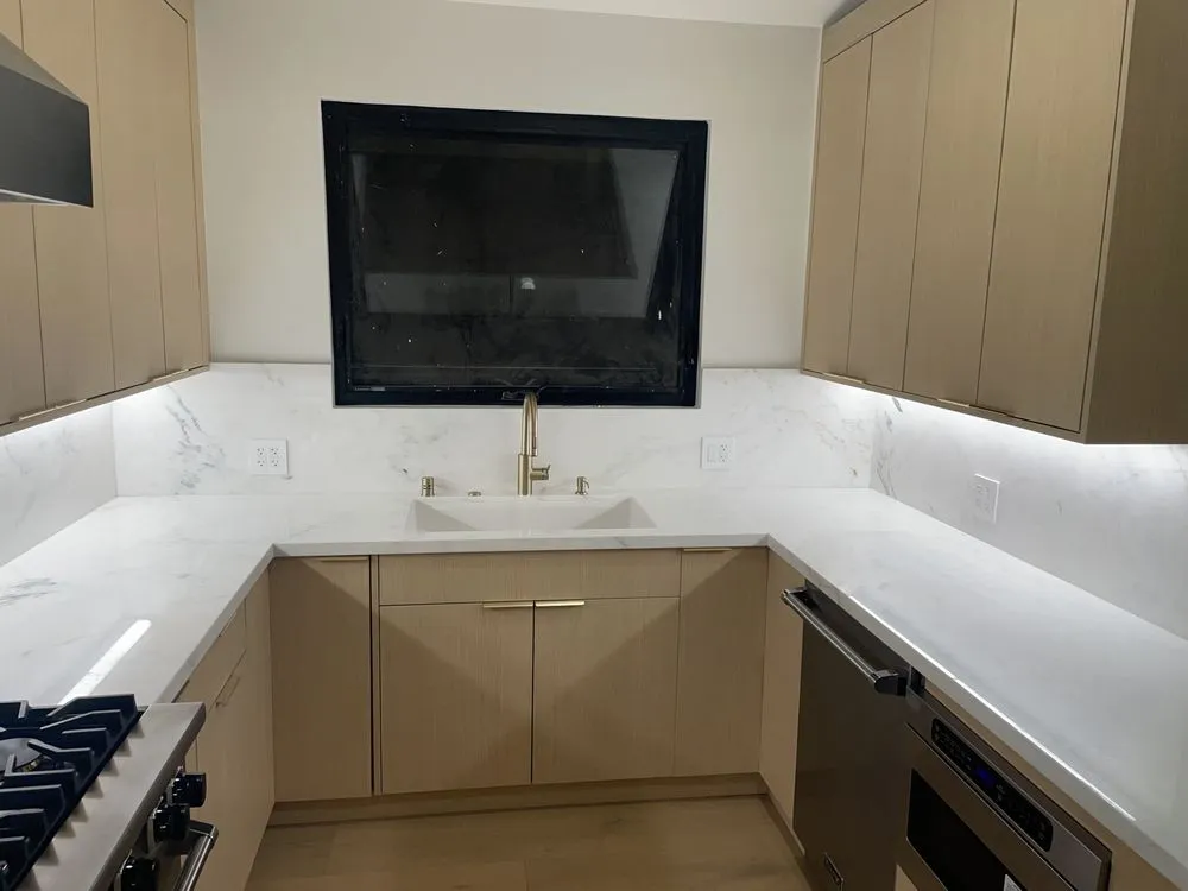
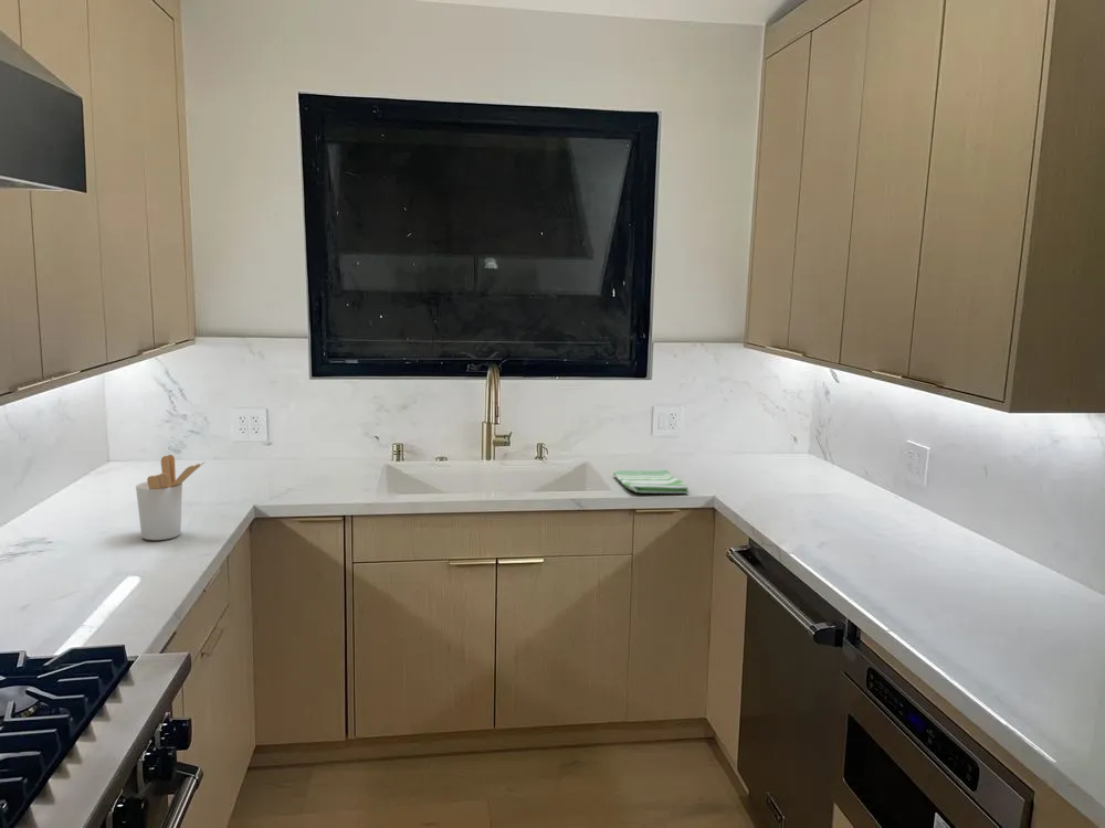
+ dish towel [612,469,690,495]
+ utensil holder [135,454,207,541]
